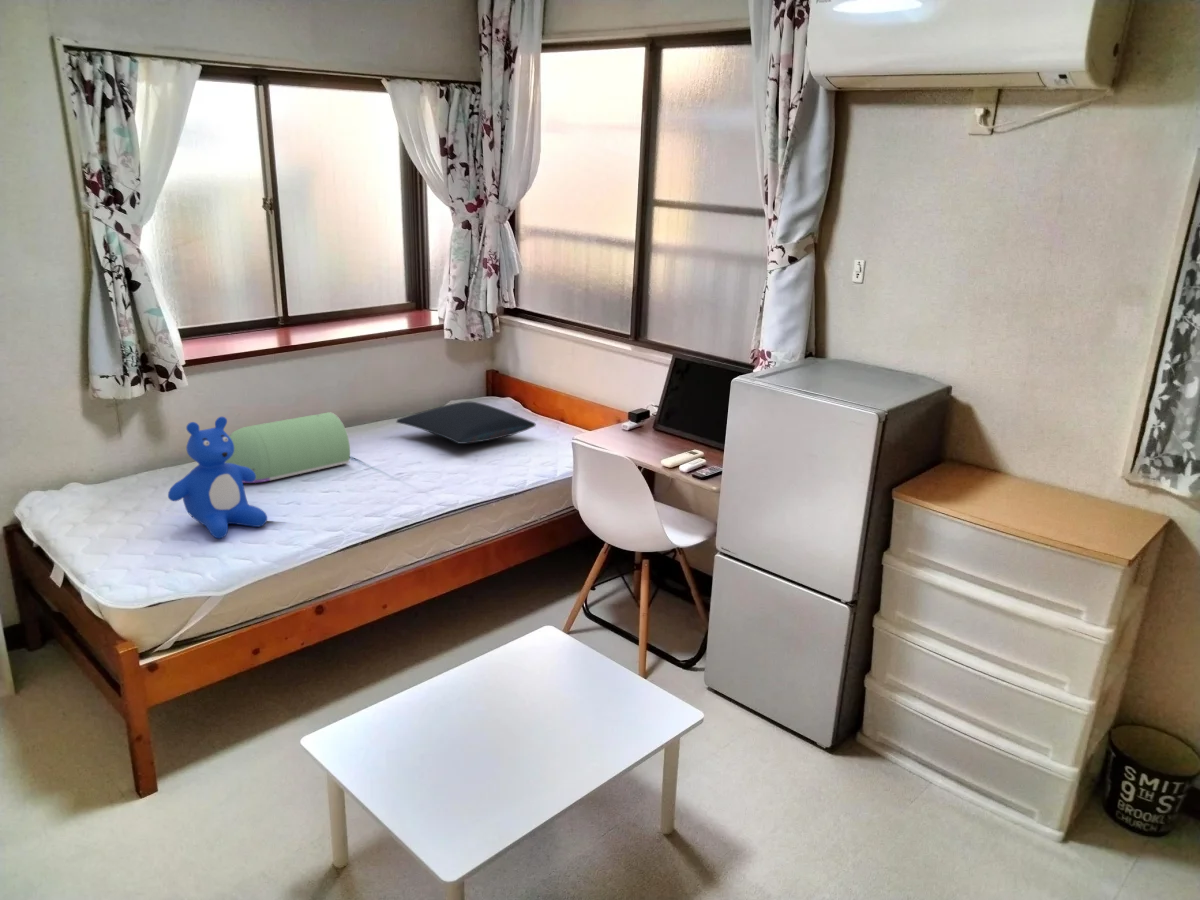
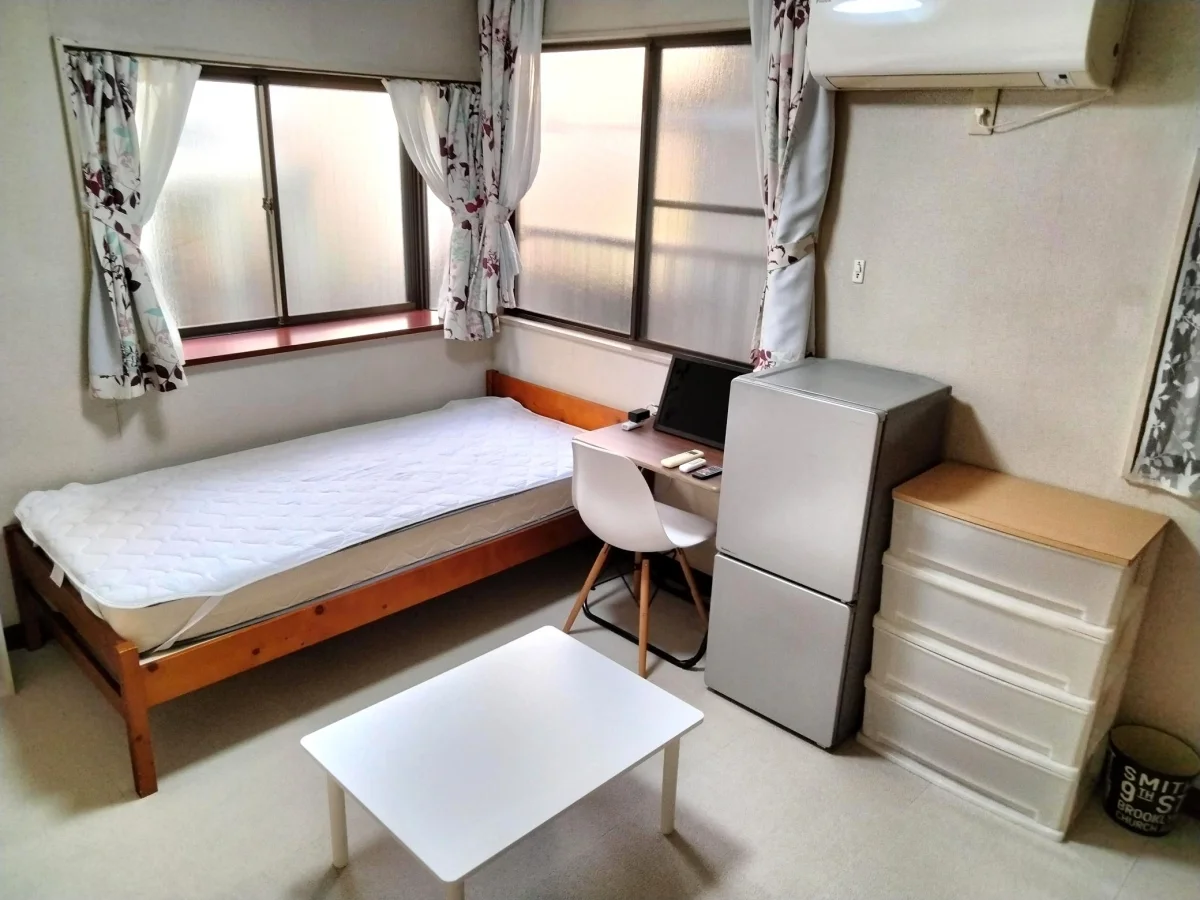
- pillow [395,401,537,445]
- teddy bear [167,416,268,539]
- gas cylinder [225,411,351,484]
